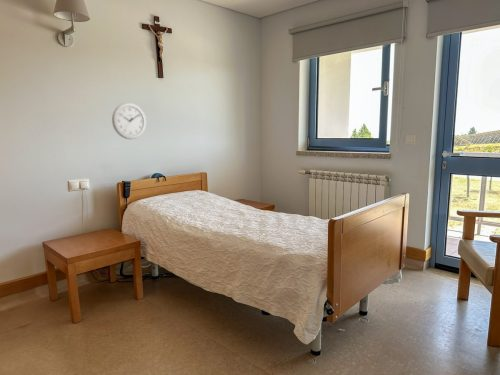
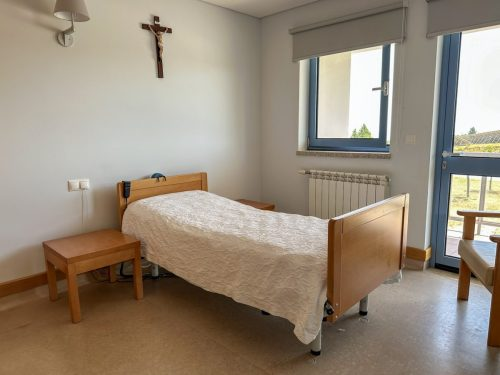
- wall clock [111,102,147,140]
